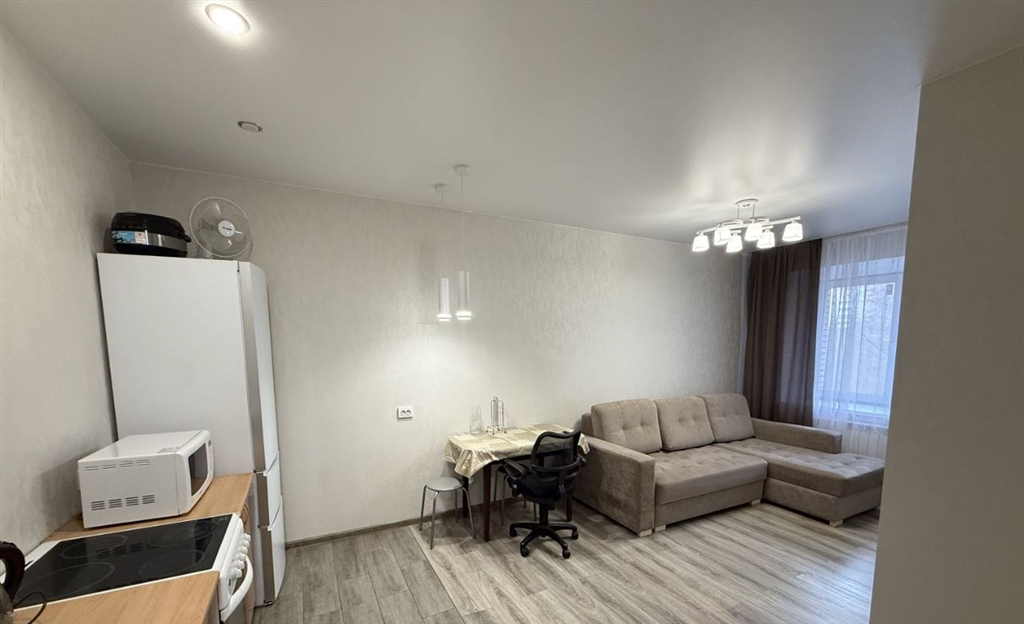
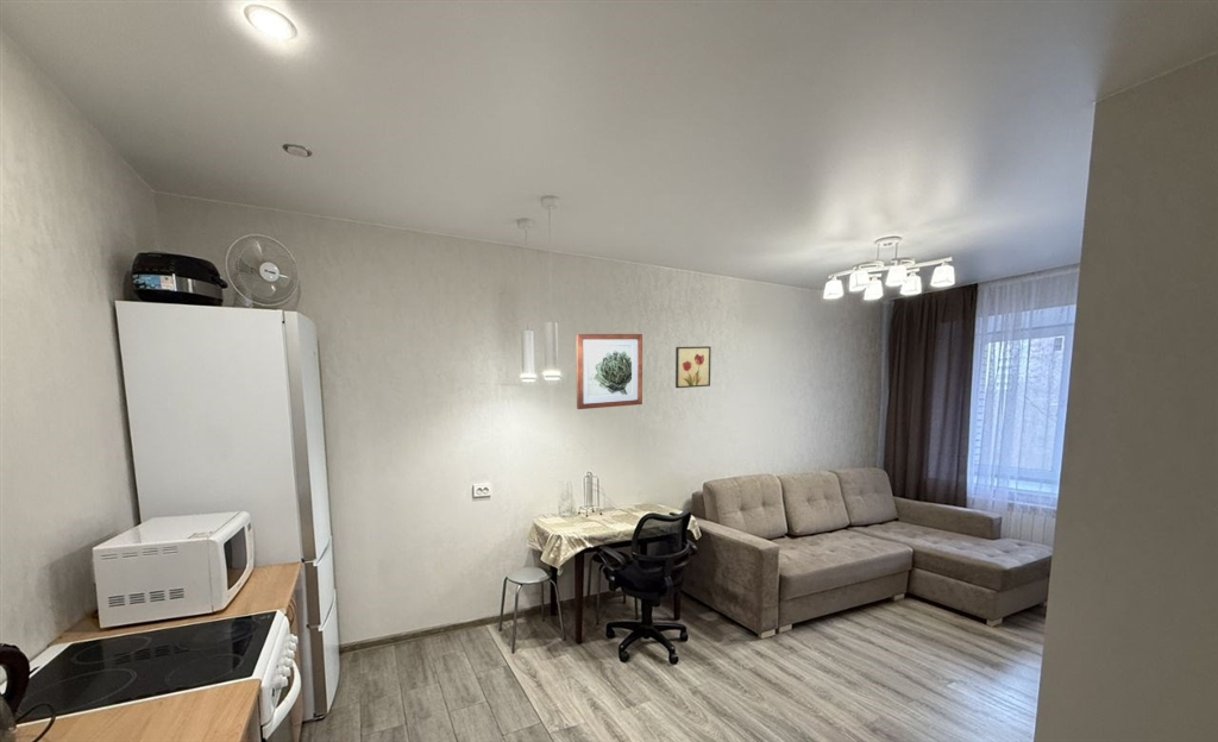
+ wall art [674,345,712,389]
+ wall art [576,333,643,410]
